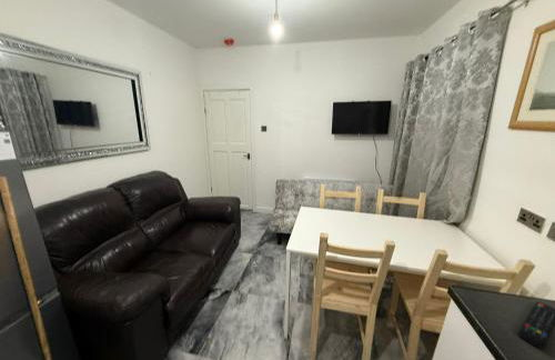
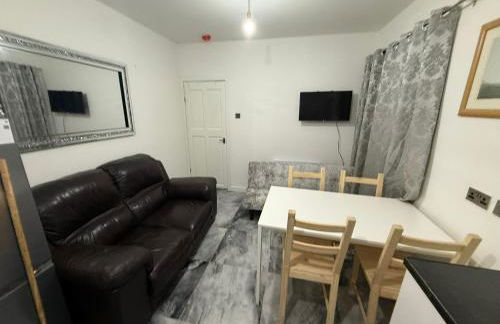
- remote control [516,300,555,350]
